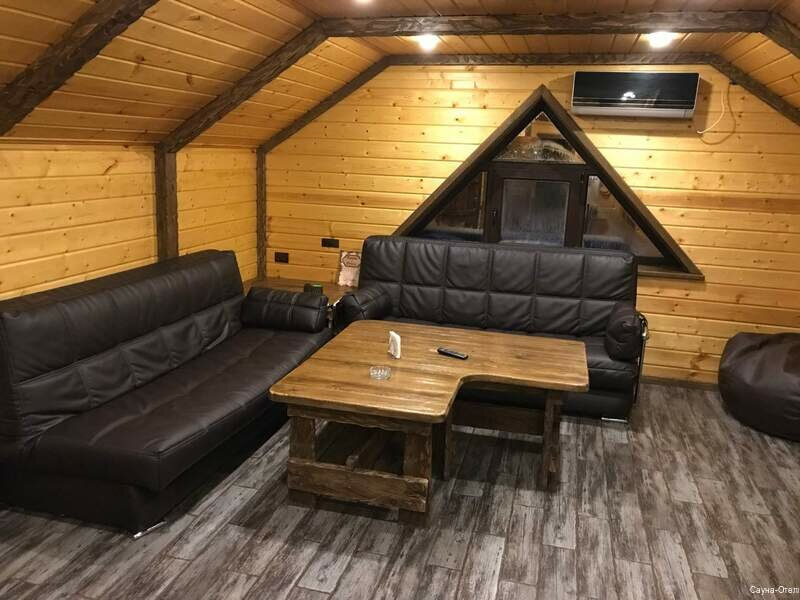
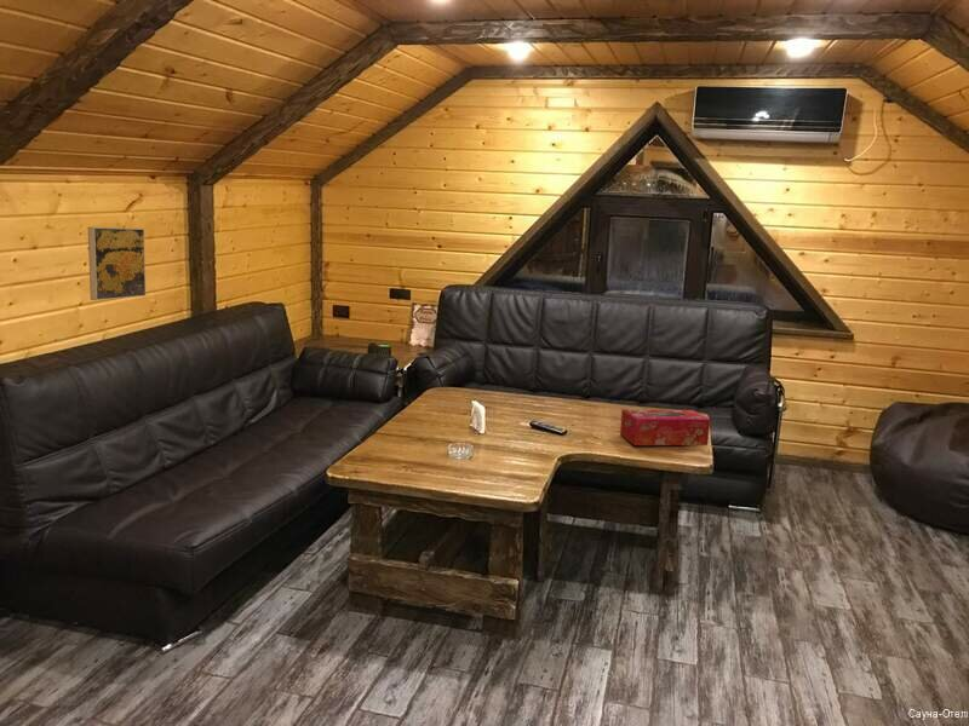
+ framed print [87,226,147,301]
+ tissue box [619,409,711,446]
